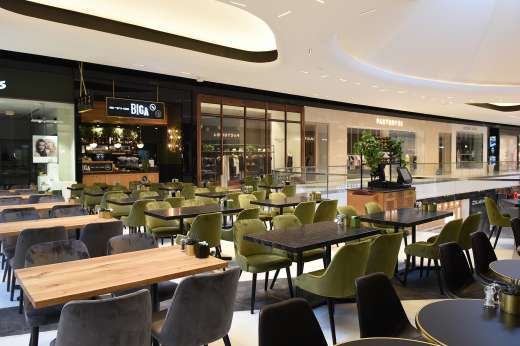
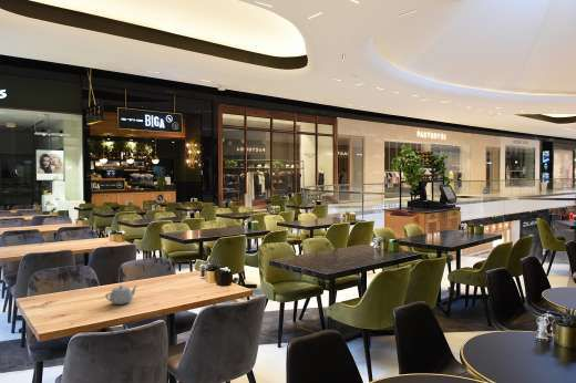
+ teapot [104,284,138,306]
